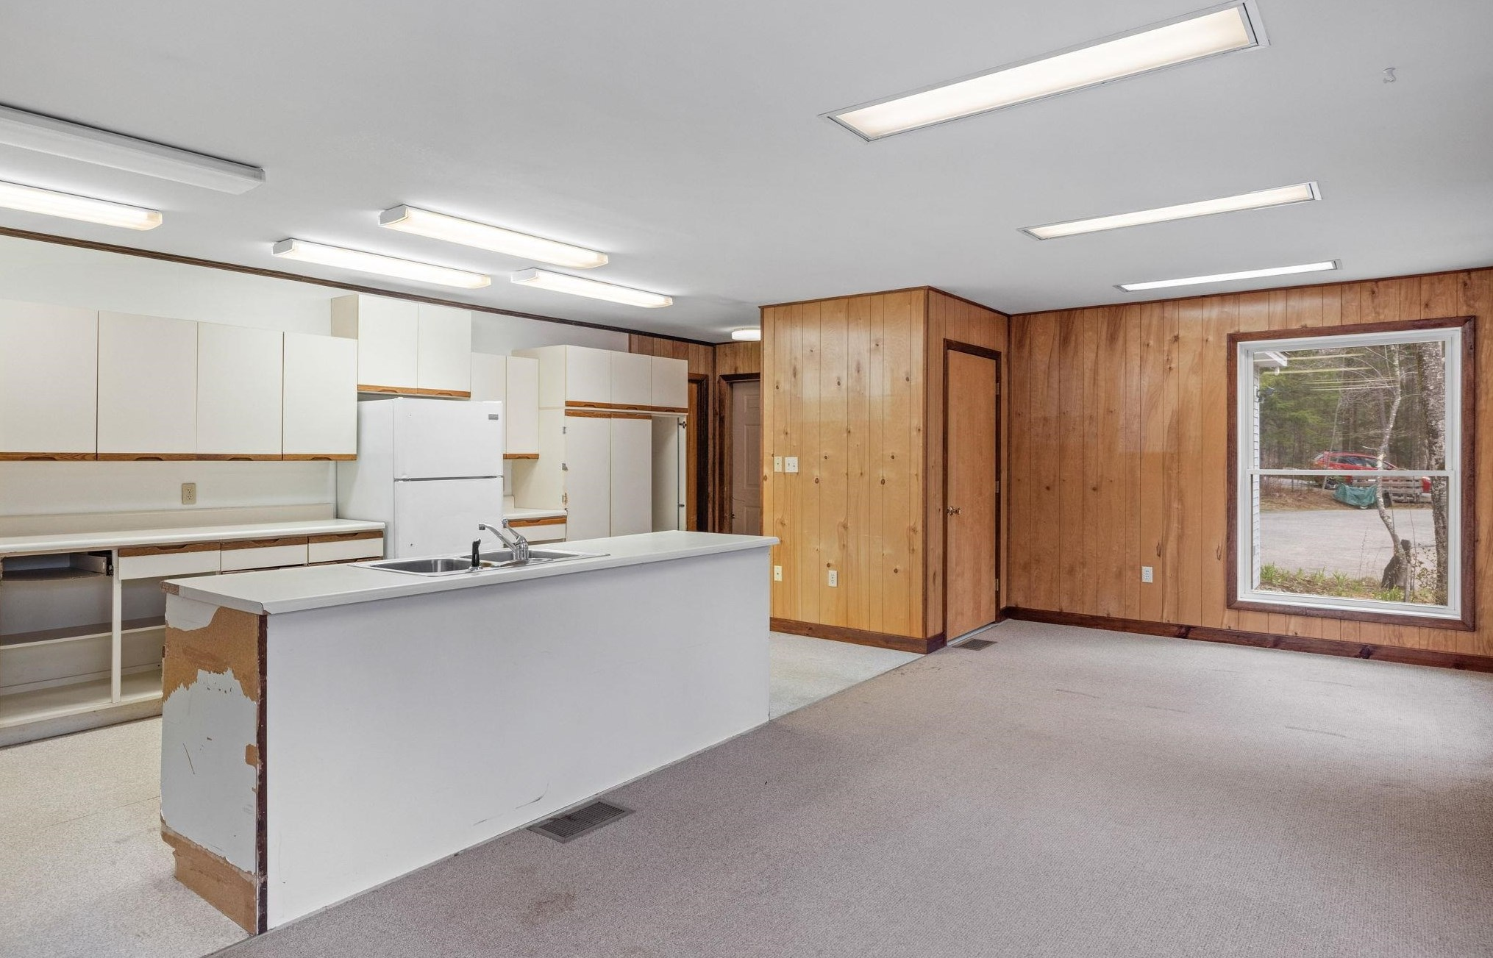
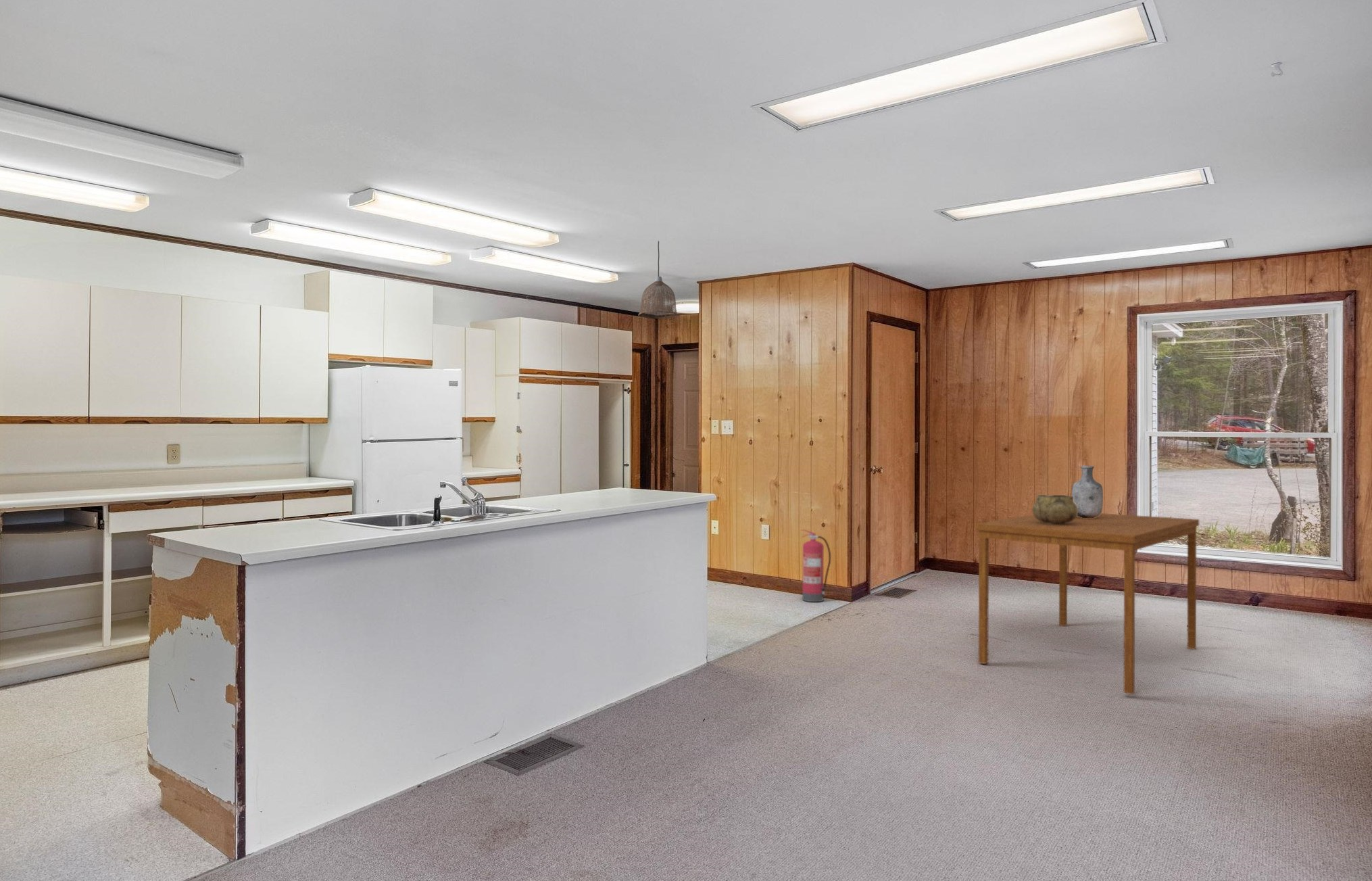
+ vase [1071,465,1104,518]
+ dining table [975,513,1200,695]
+ fire extinguisher [801,529,831,602]
+ decorative bowl [1031,494,1078,525]
+ pendant lamp [637,241,679,320]
